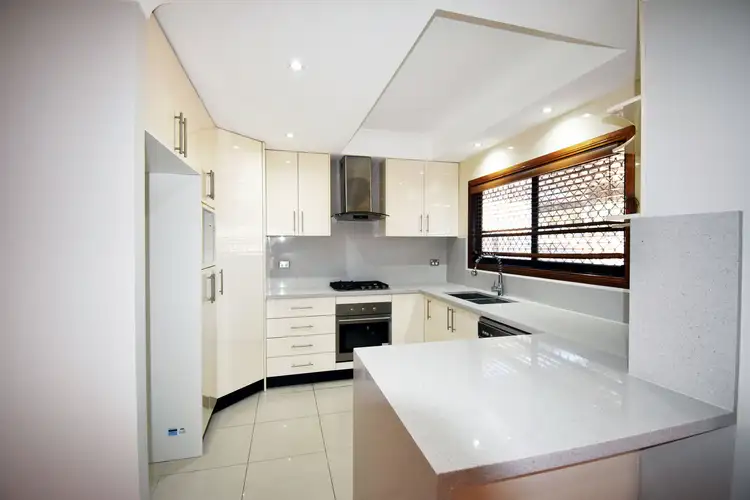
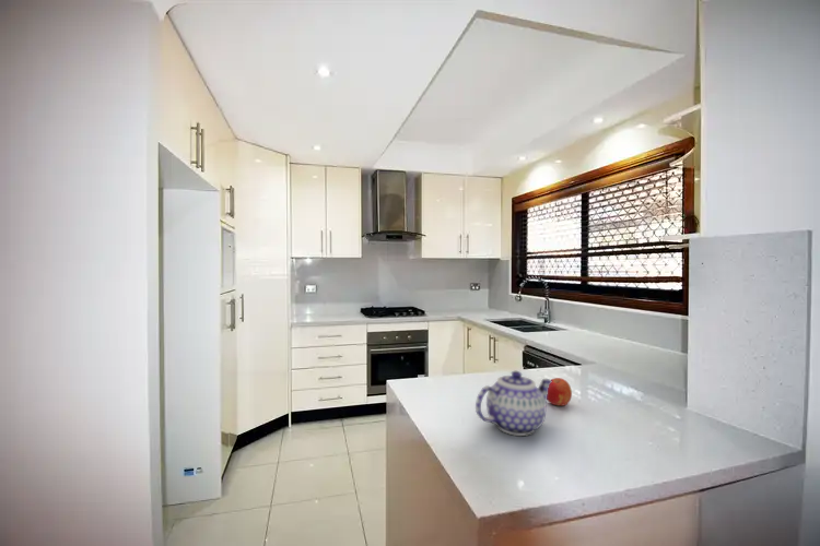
+ fruit [547,377,573,406]
+ teapot [475,370,552,437]
